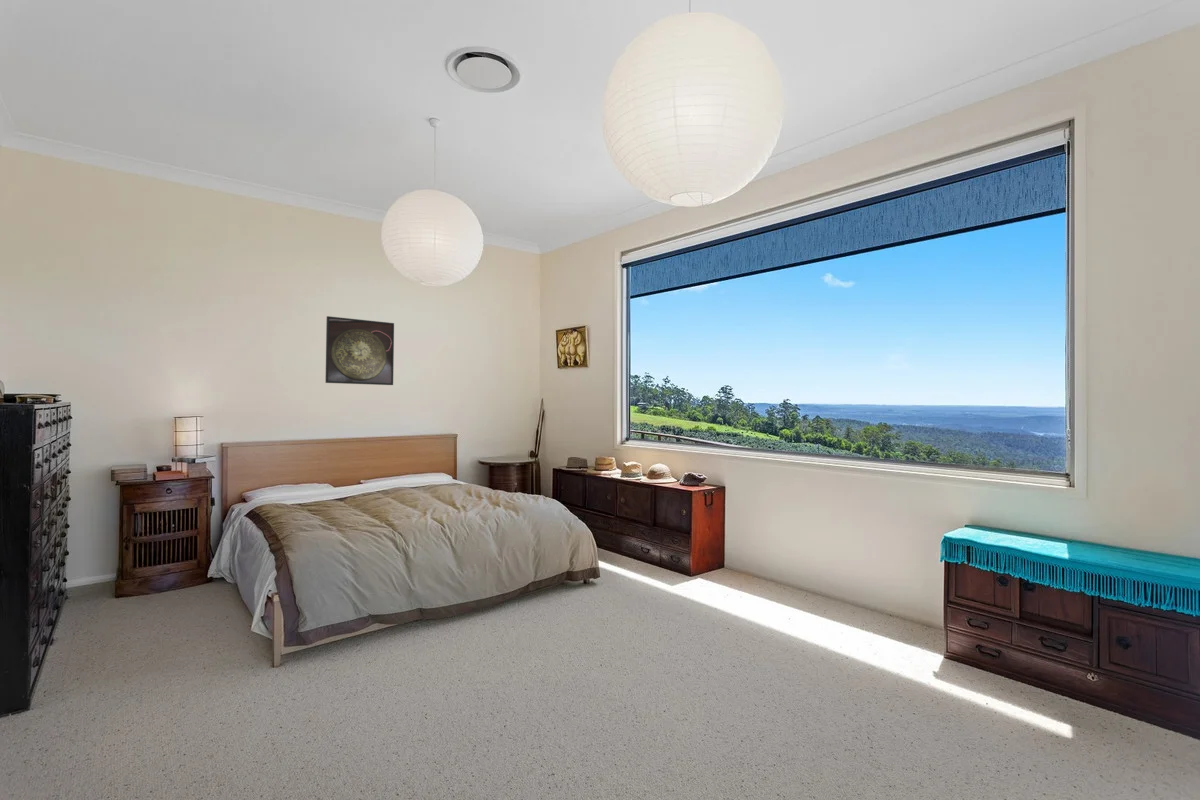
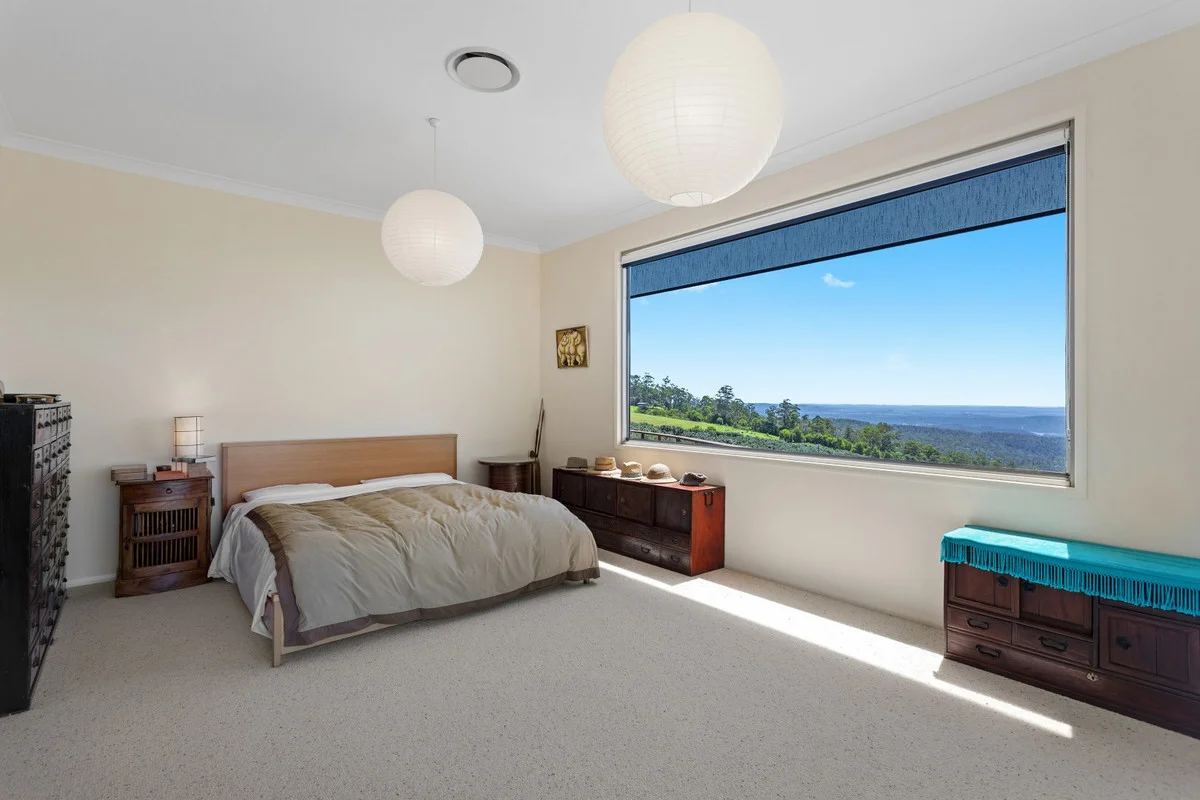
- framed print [324,315,395,386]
